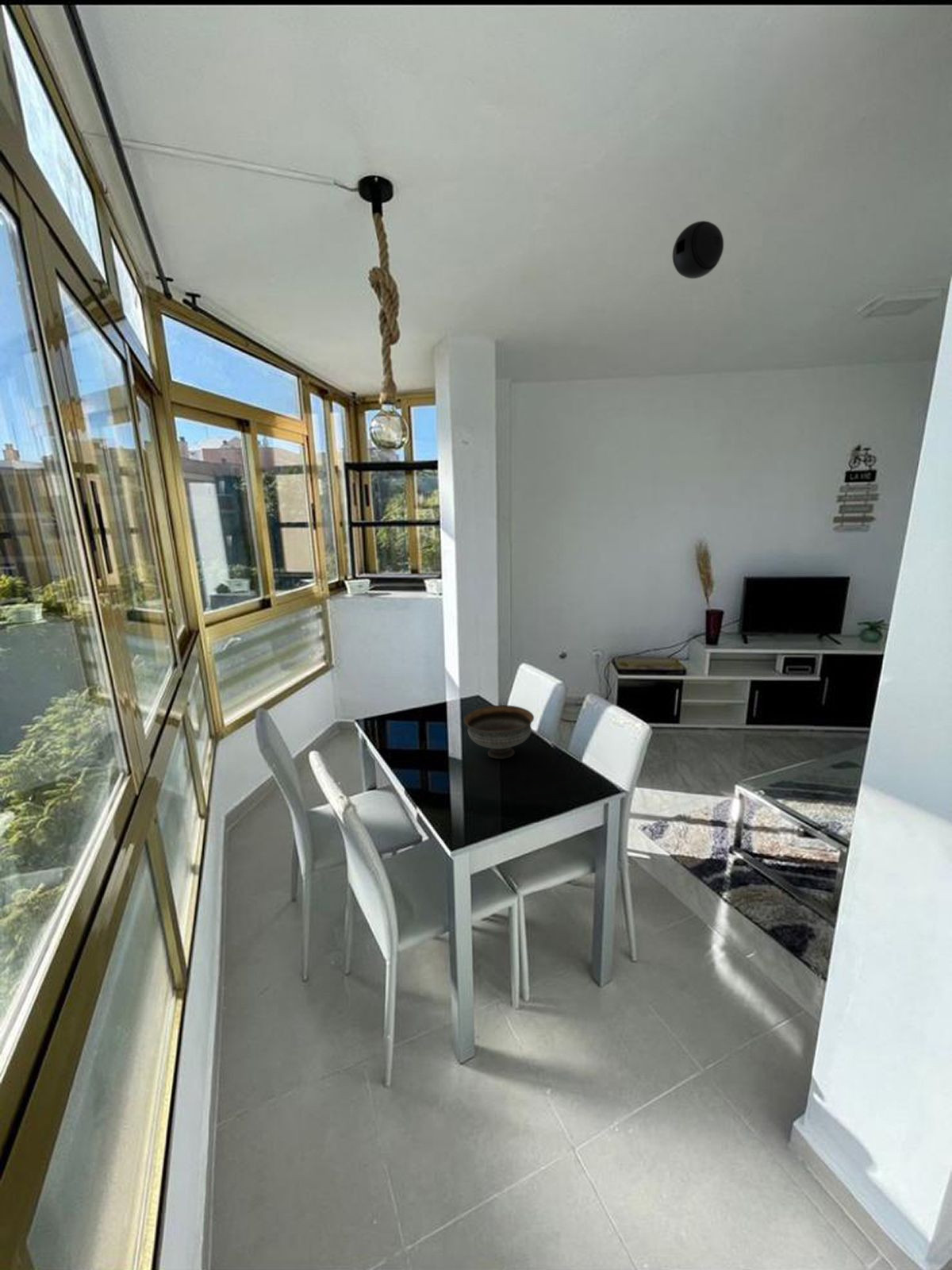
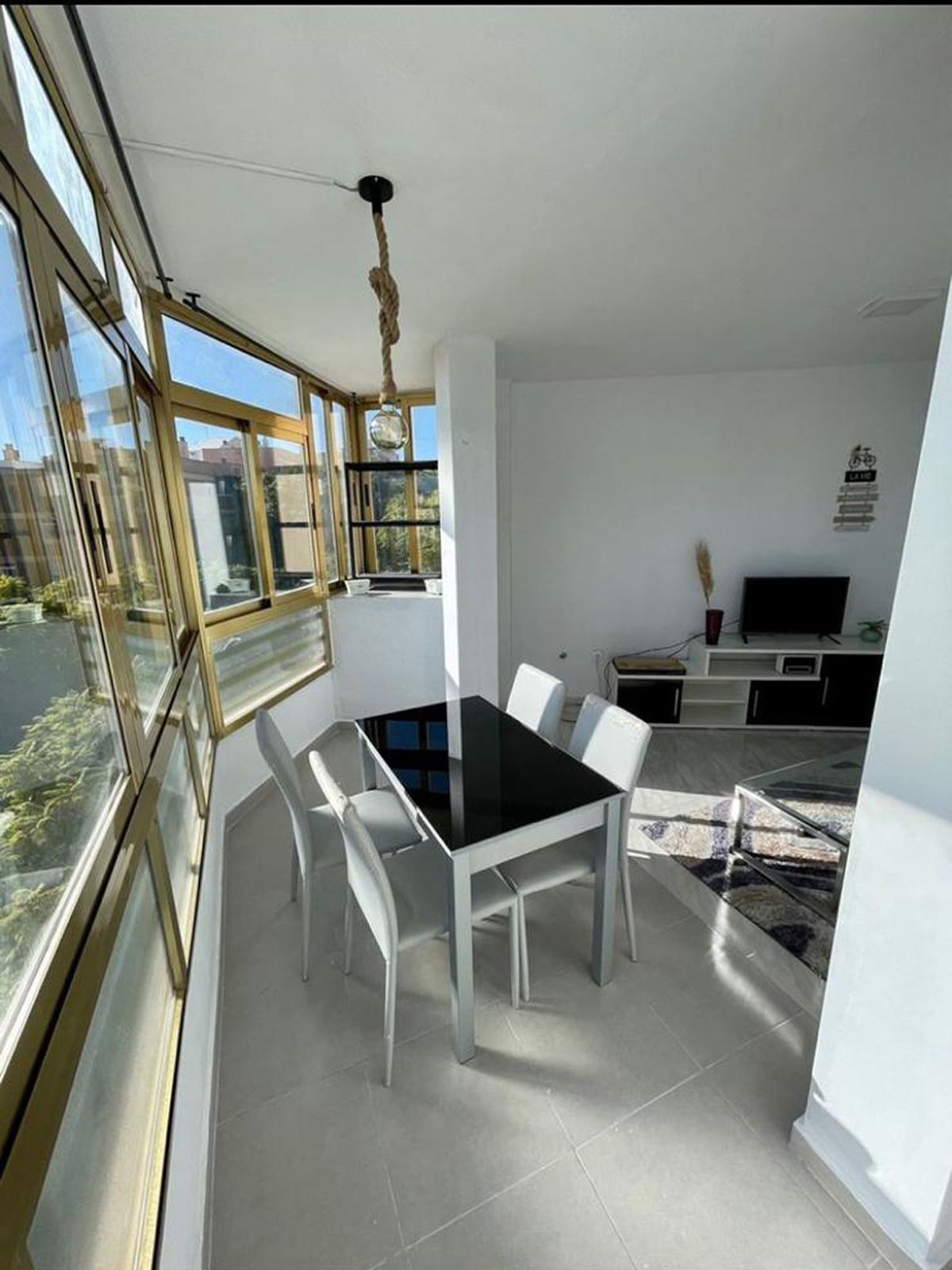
- bowl [463,704,535,760]
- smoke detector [672,220,724,279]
